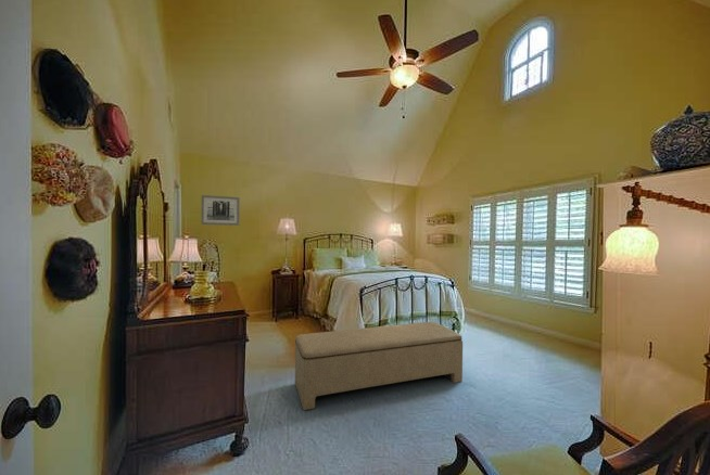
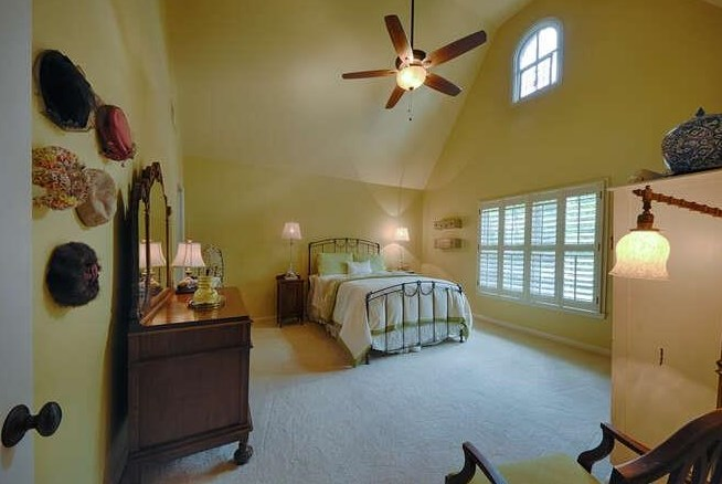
- wall art [201,194,241,227]
- bench [294,321,464,411]
